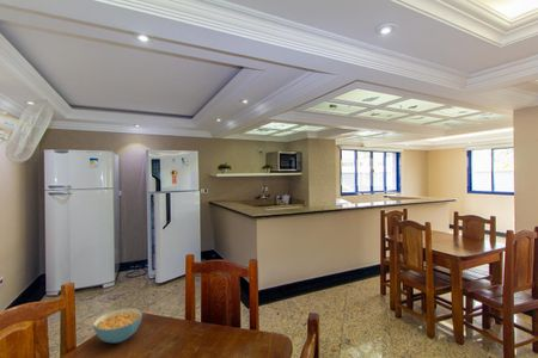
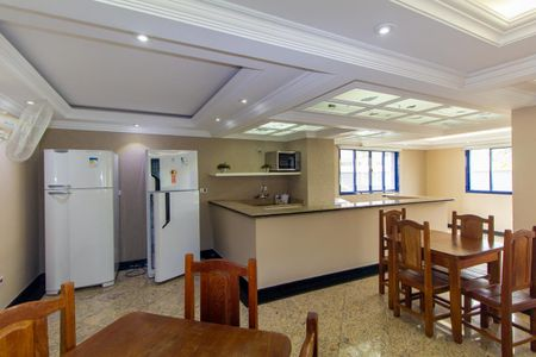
- cereal bowl [92,307,143,344]
